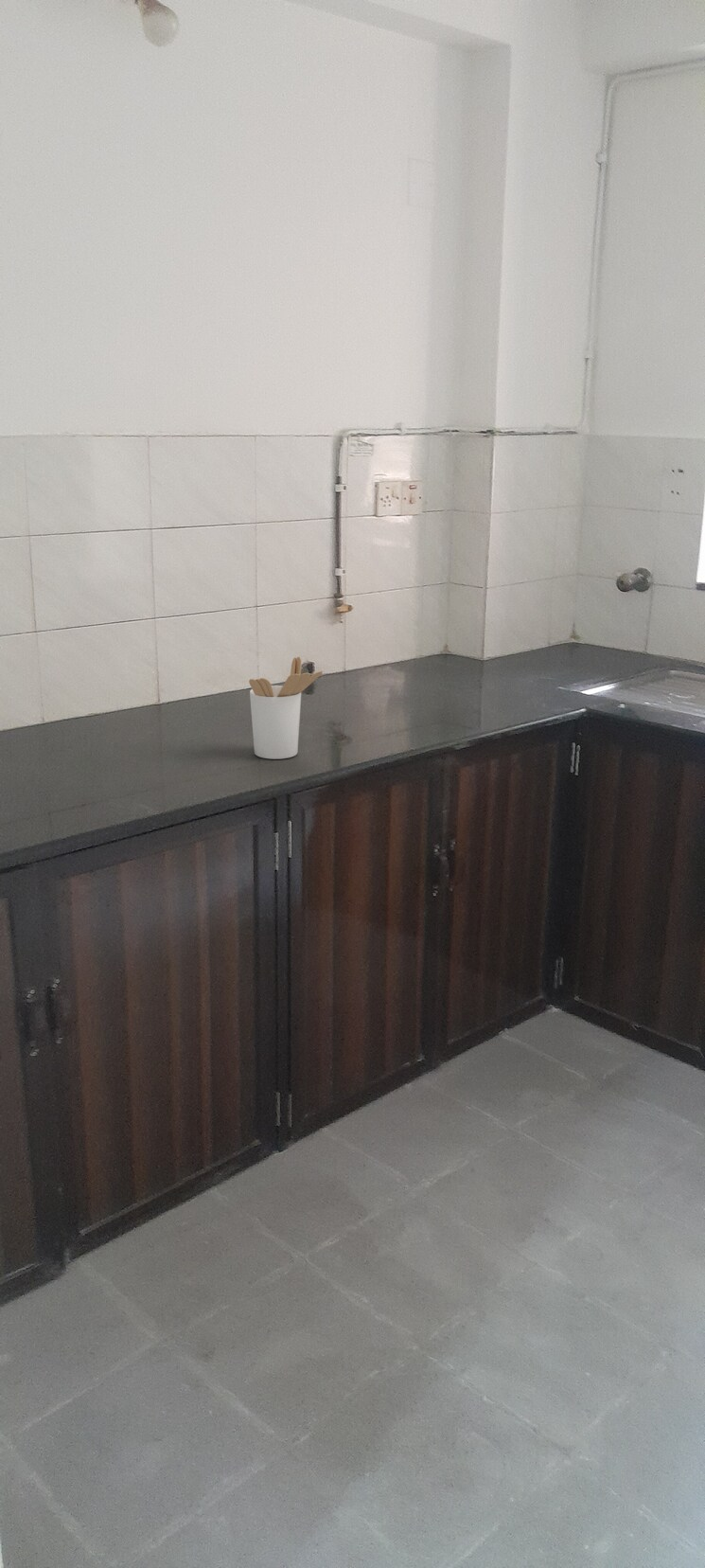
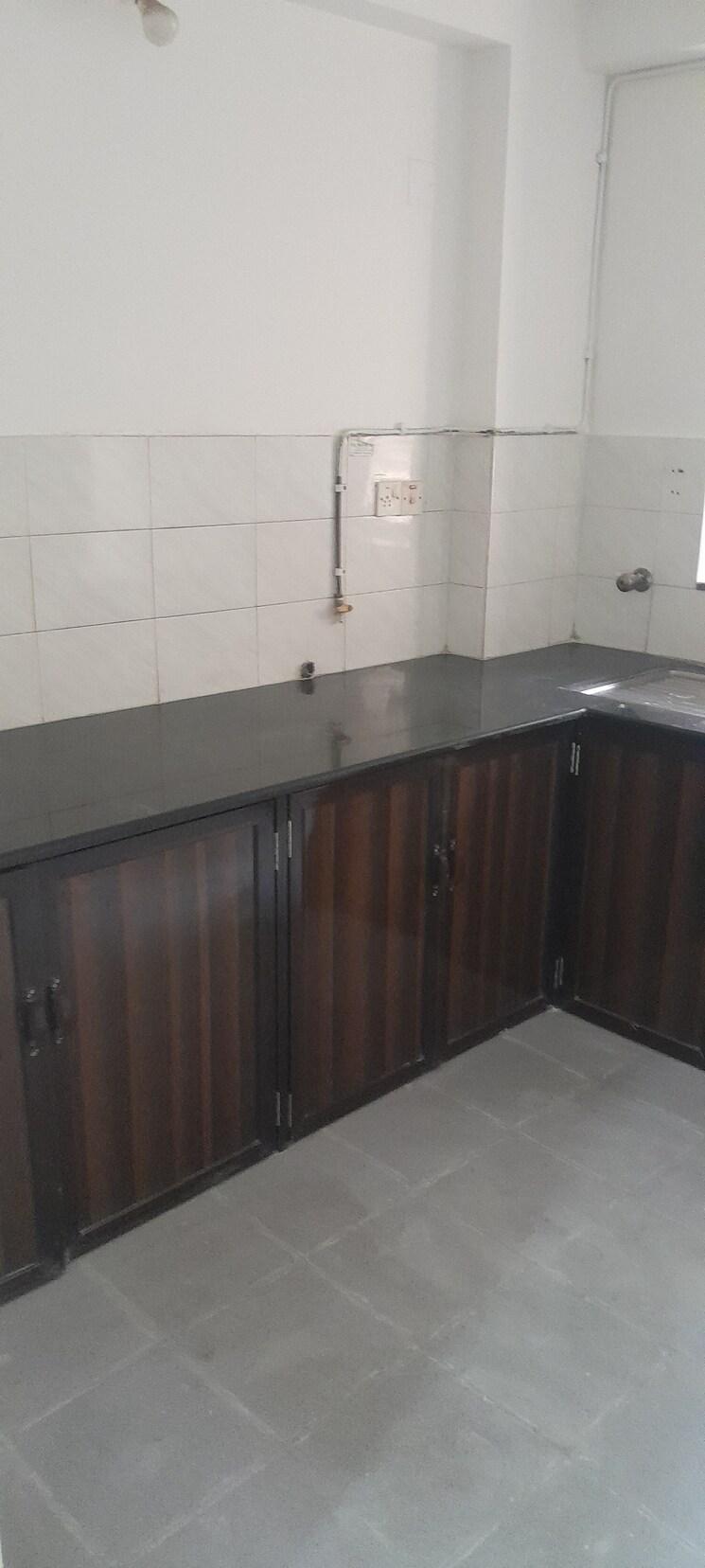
- utensil holder [248,656,324,760]
